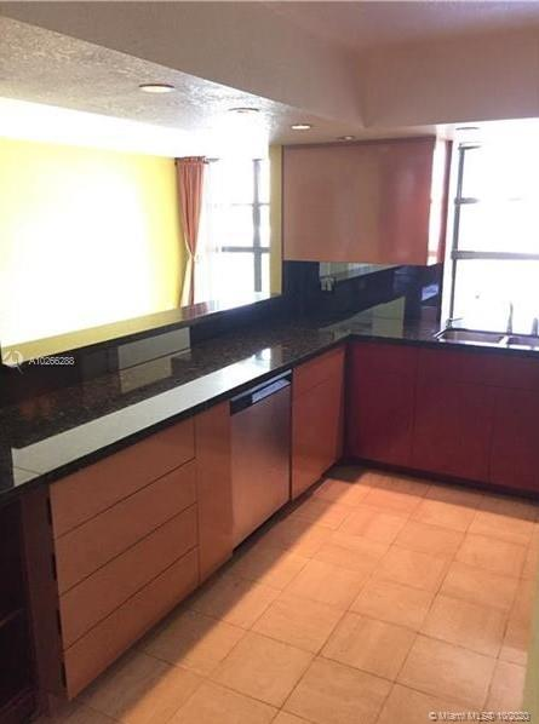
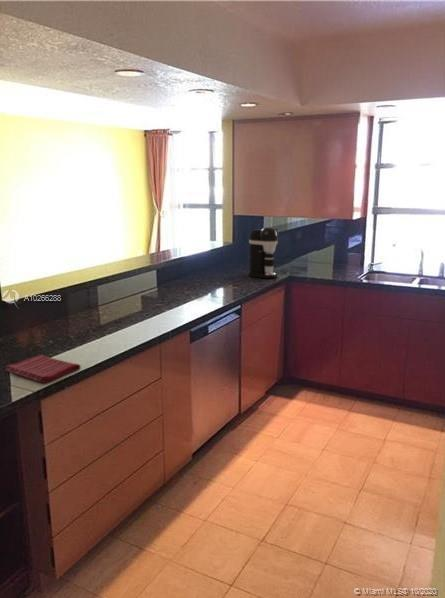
+ coffee maker [247,226,279,279]
+ dish towel [4,354,82,384]
